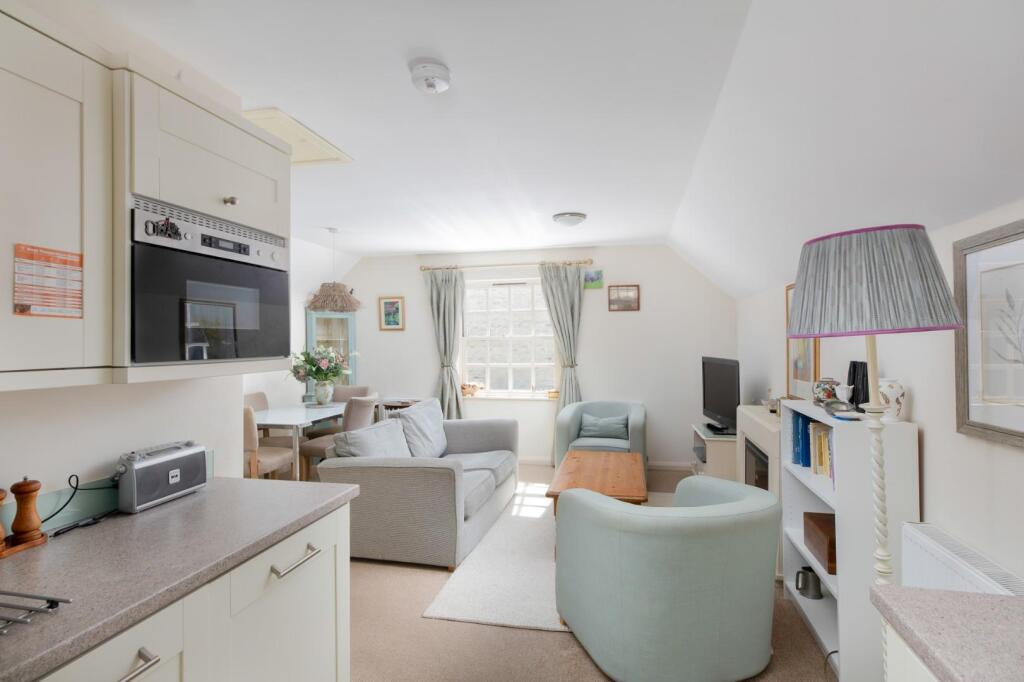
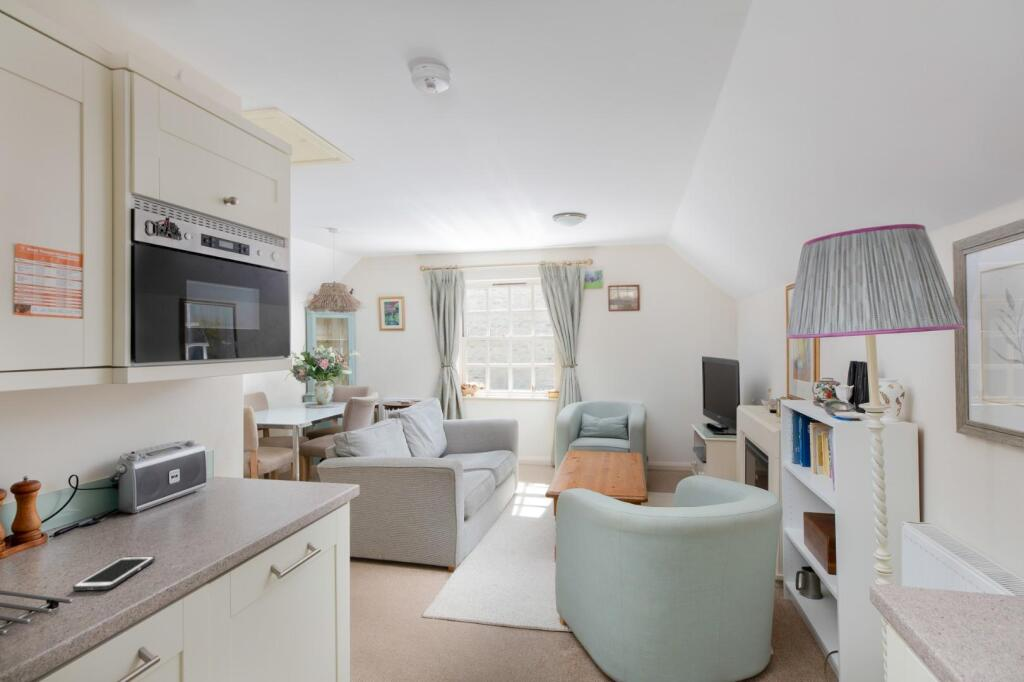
+ cell phone [72,555,156,592]
